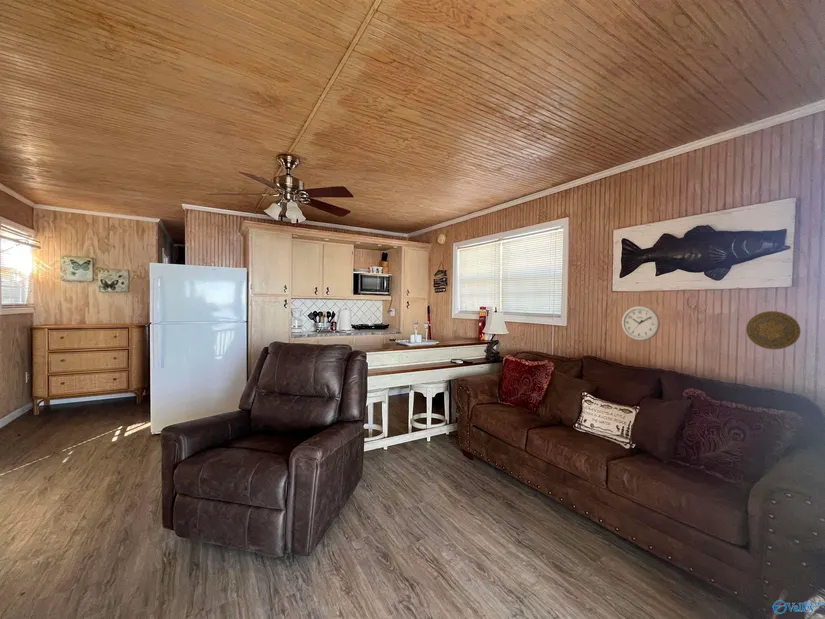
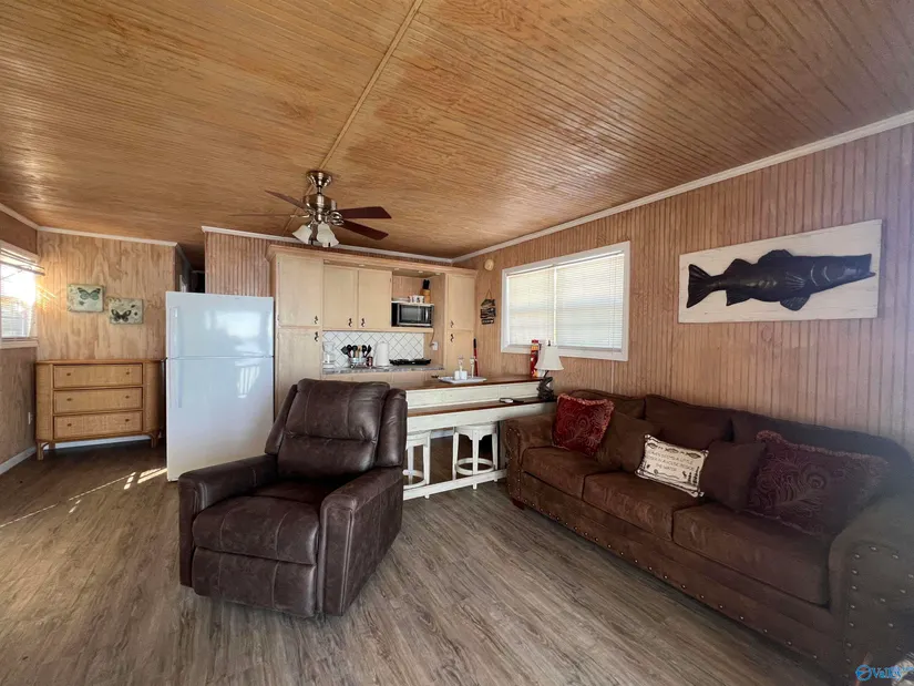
- wall clock [621,305,661,342]
- decorative plate [745,310,802,350]
